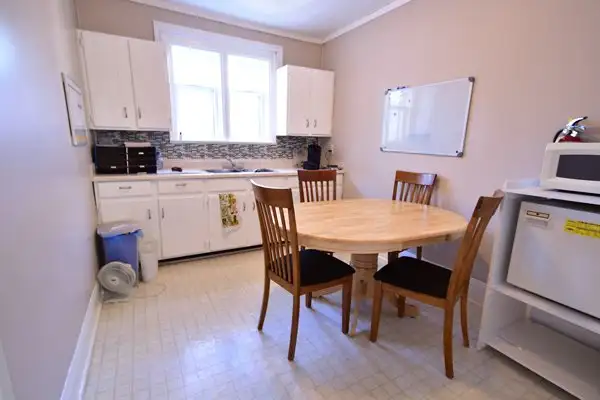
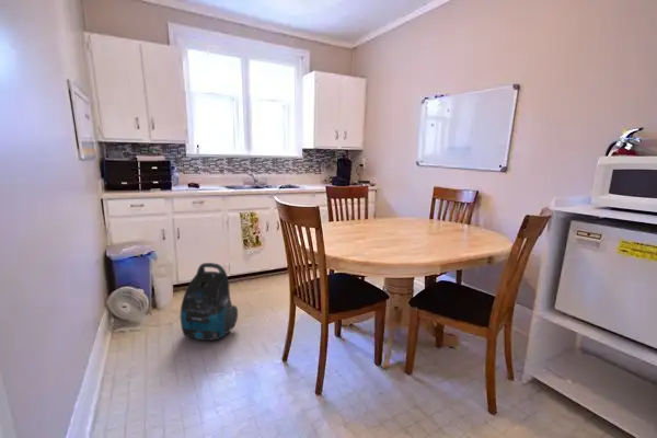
+ vacuum cleaner [180,262,239,342]
